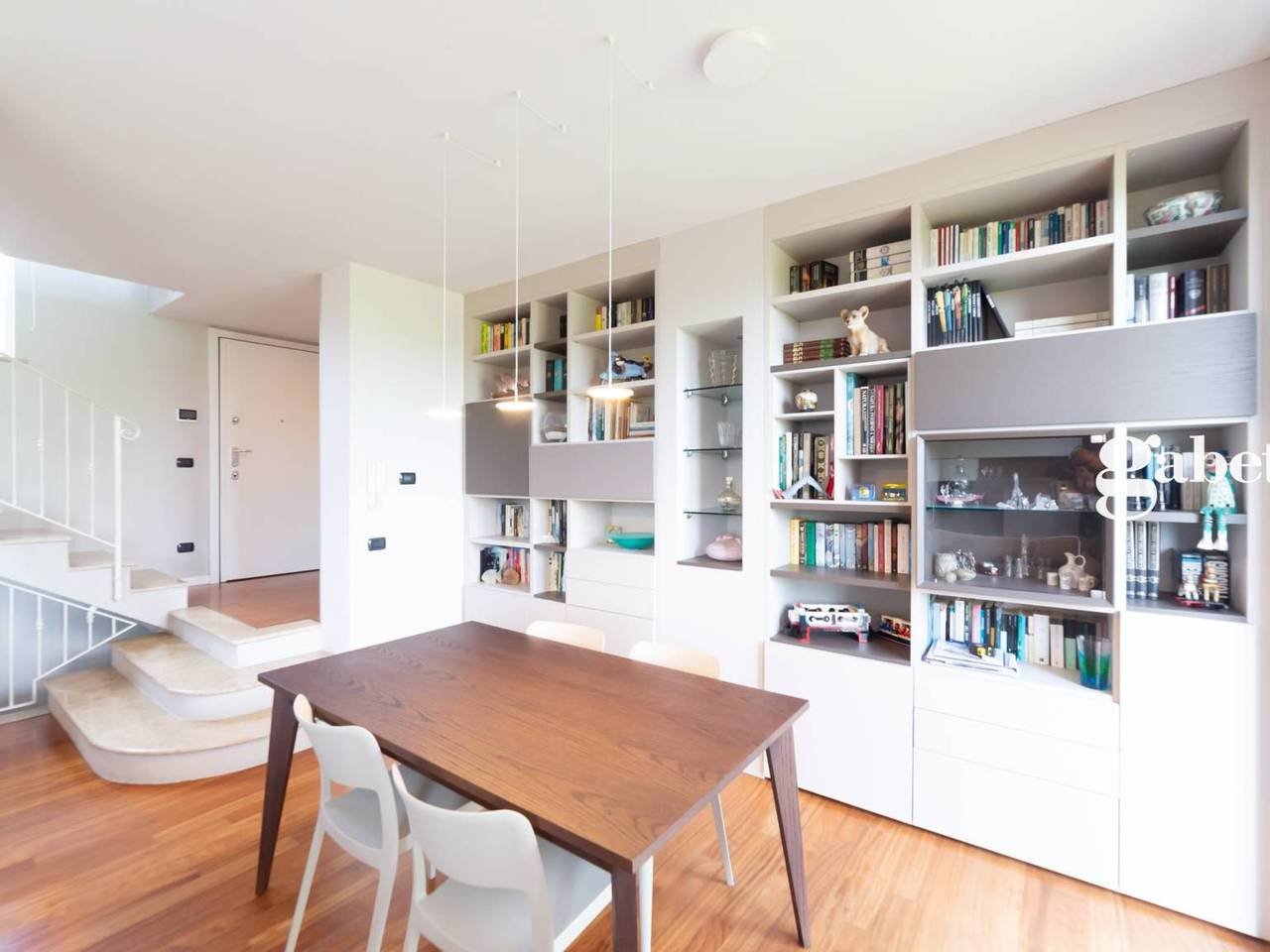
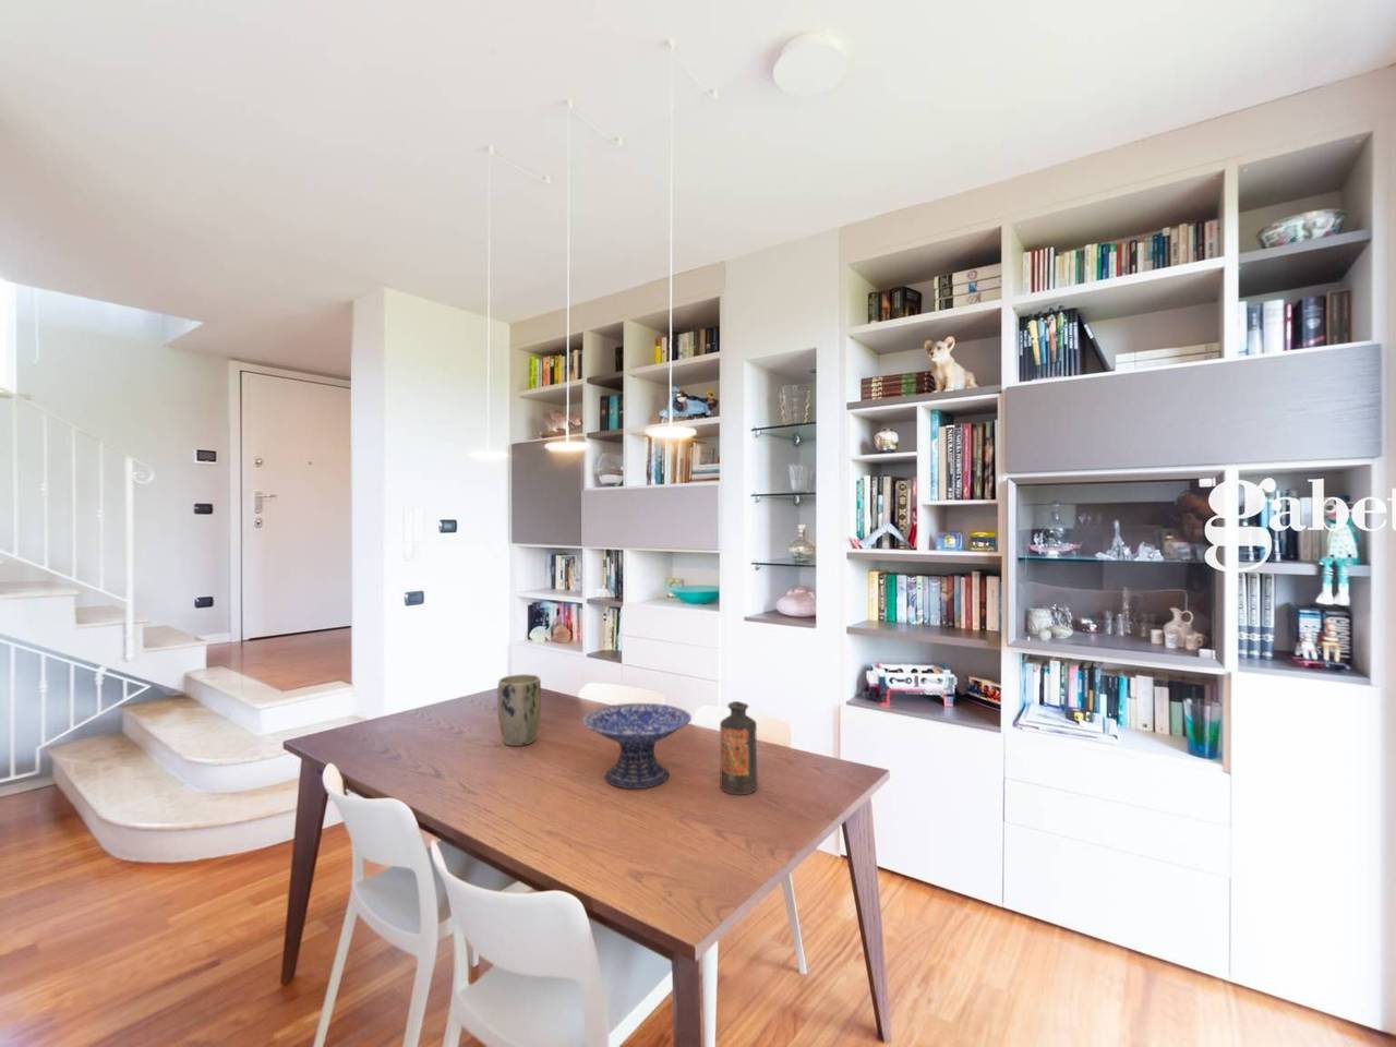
+ decorative bowl [581,703,693,790]
+ bottle [719,701,760,796]
+ plant pot [496,673,542,747]
